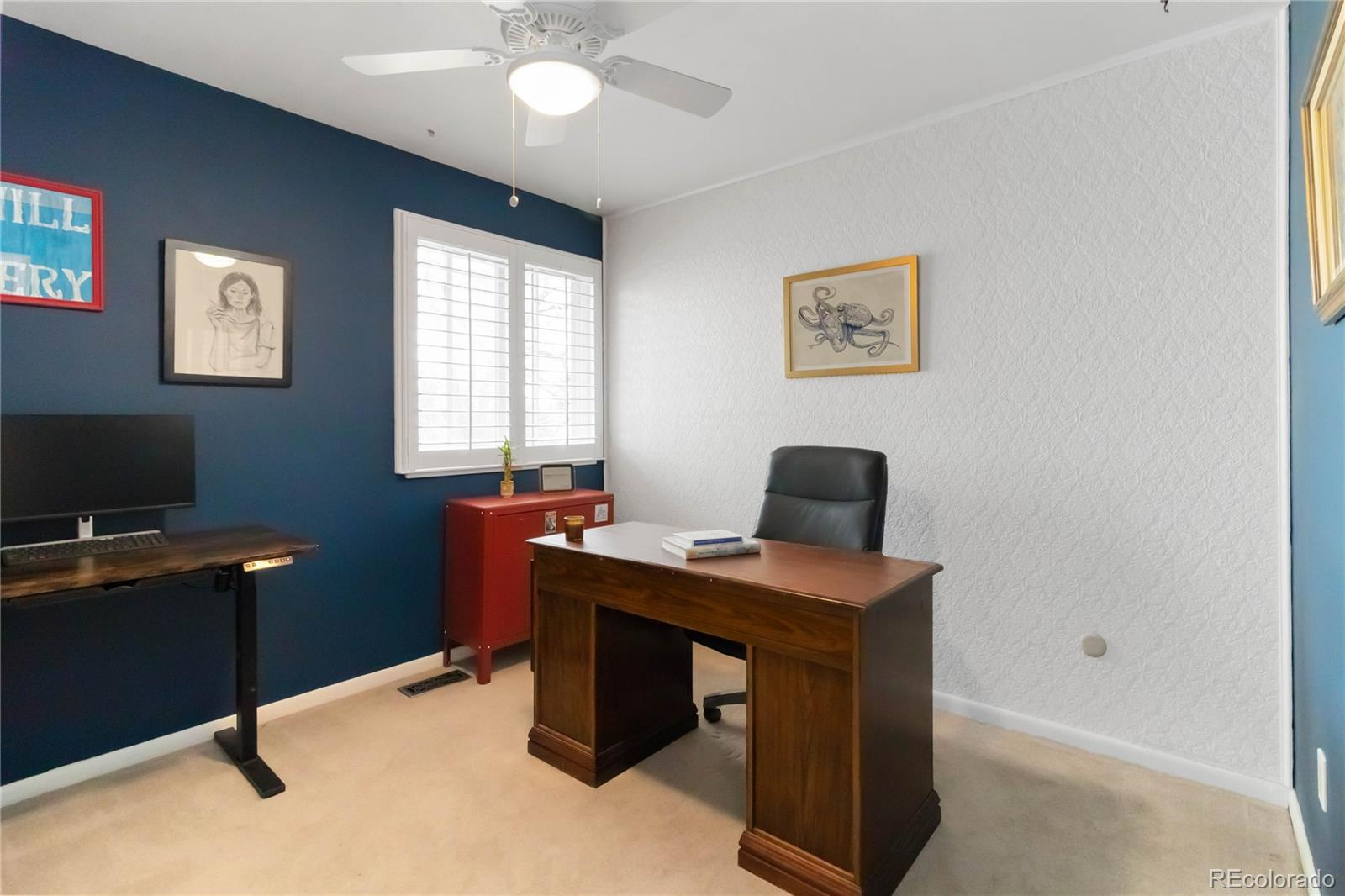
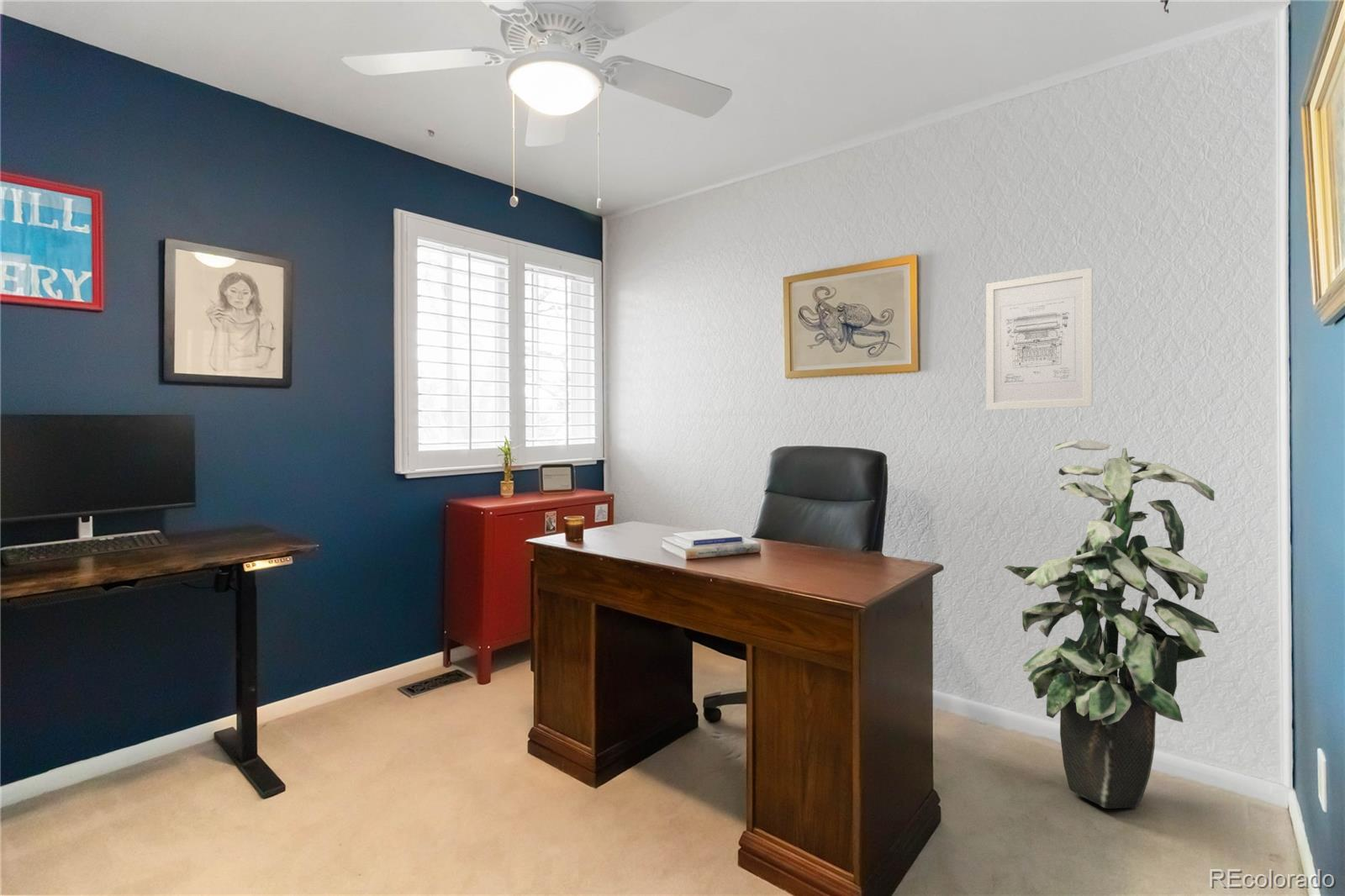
+ indoor plant [1004,440,1221,809]
+ wall art [985,267,1093,411]
